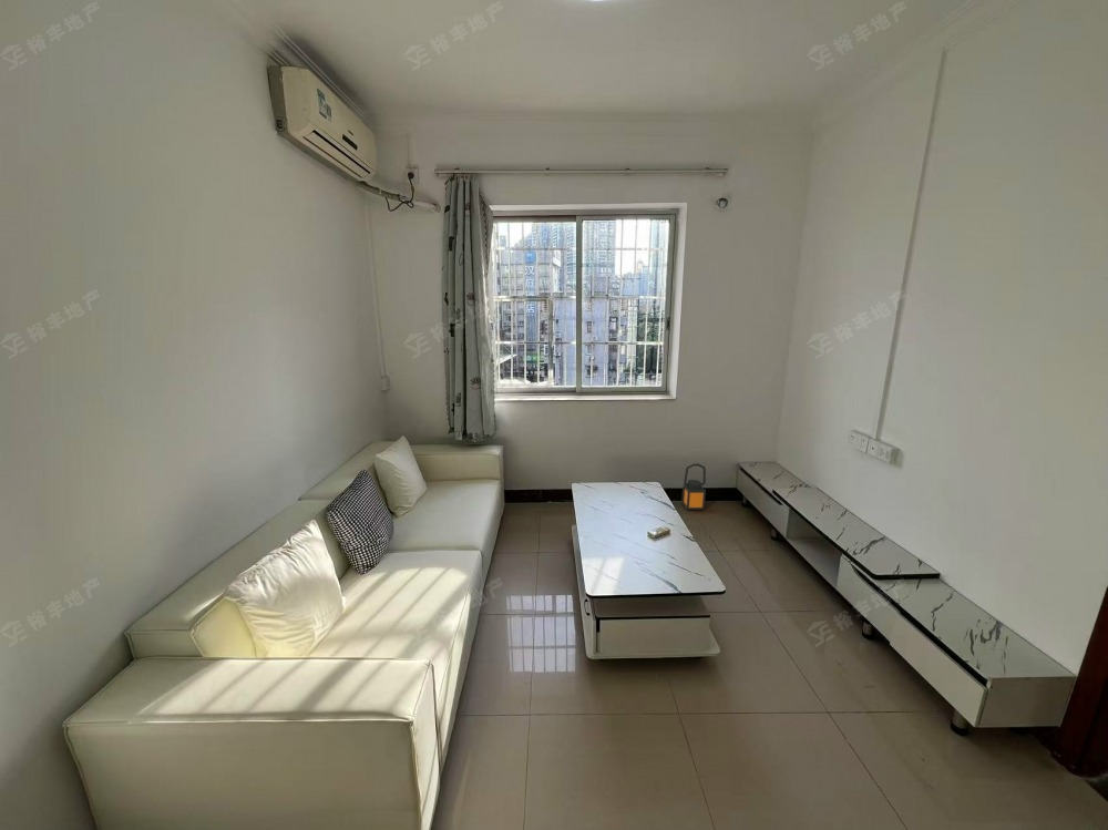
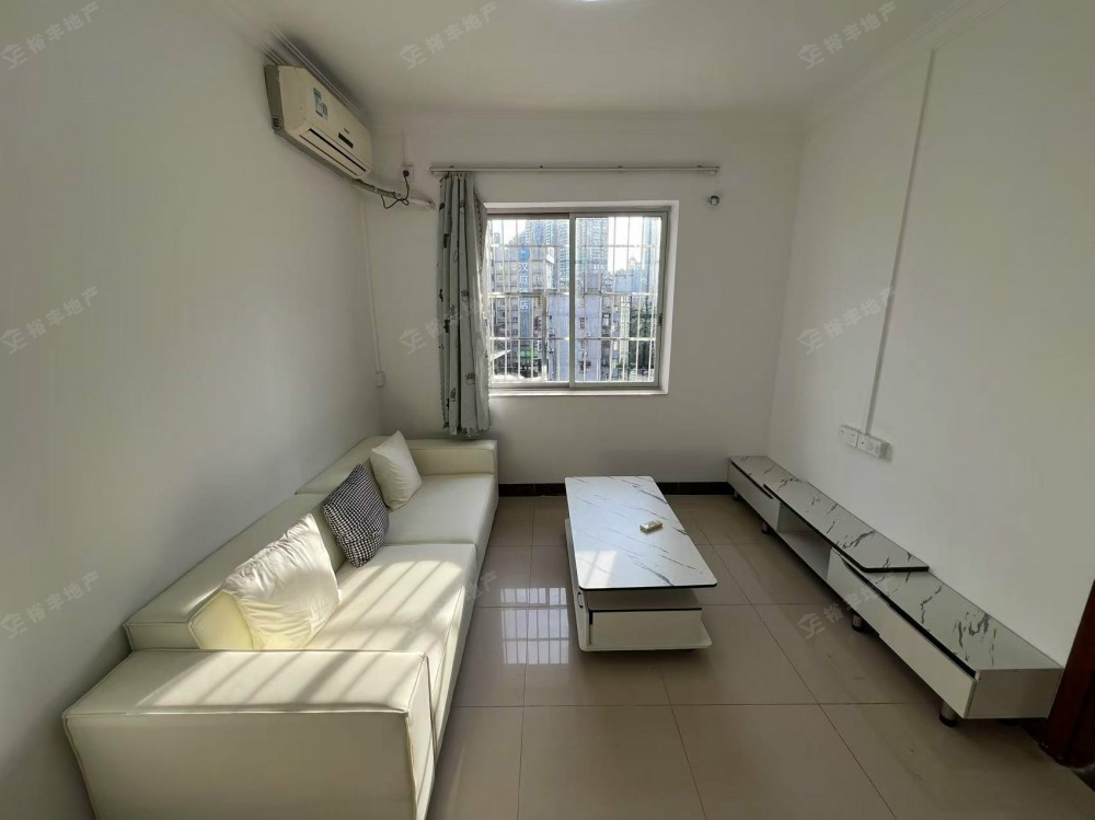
- lantern [680,462,707,511]
